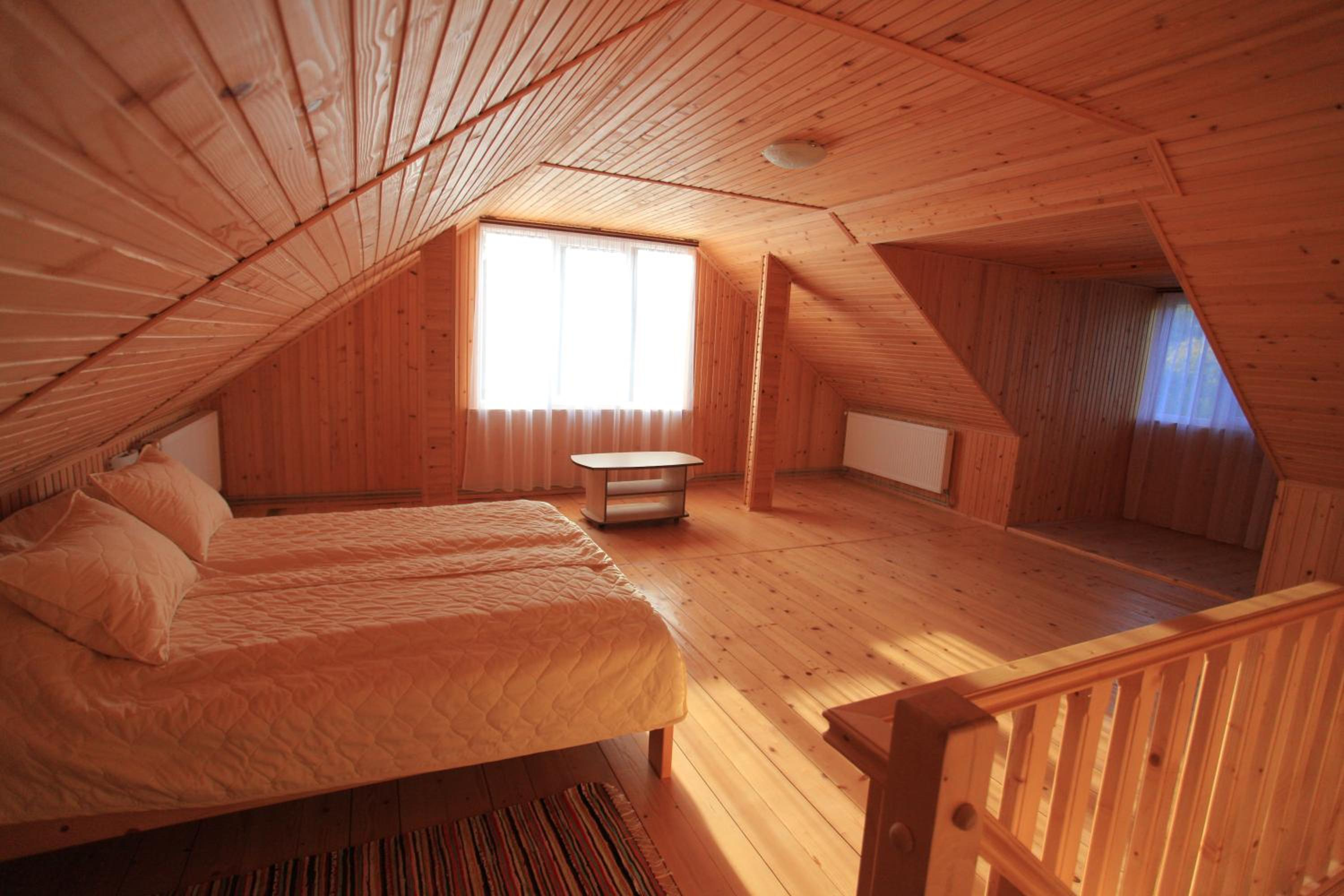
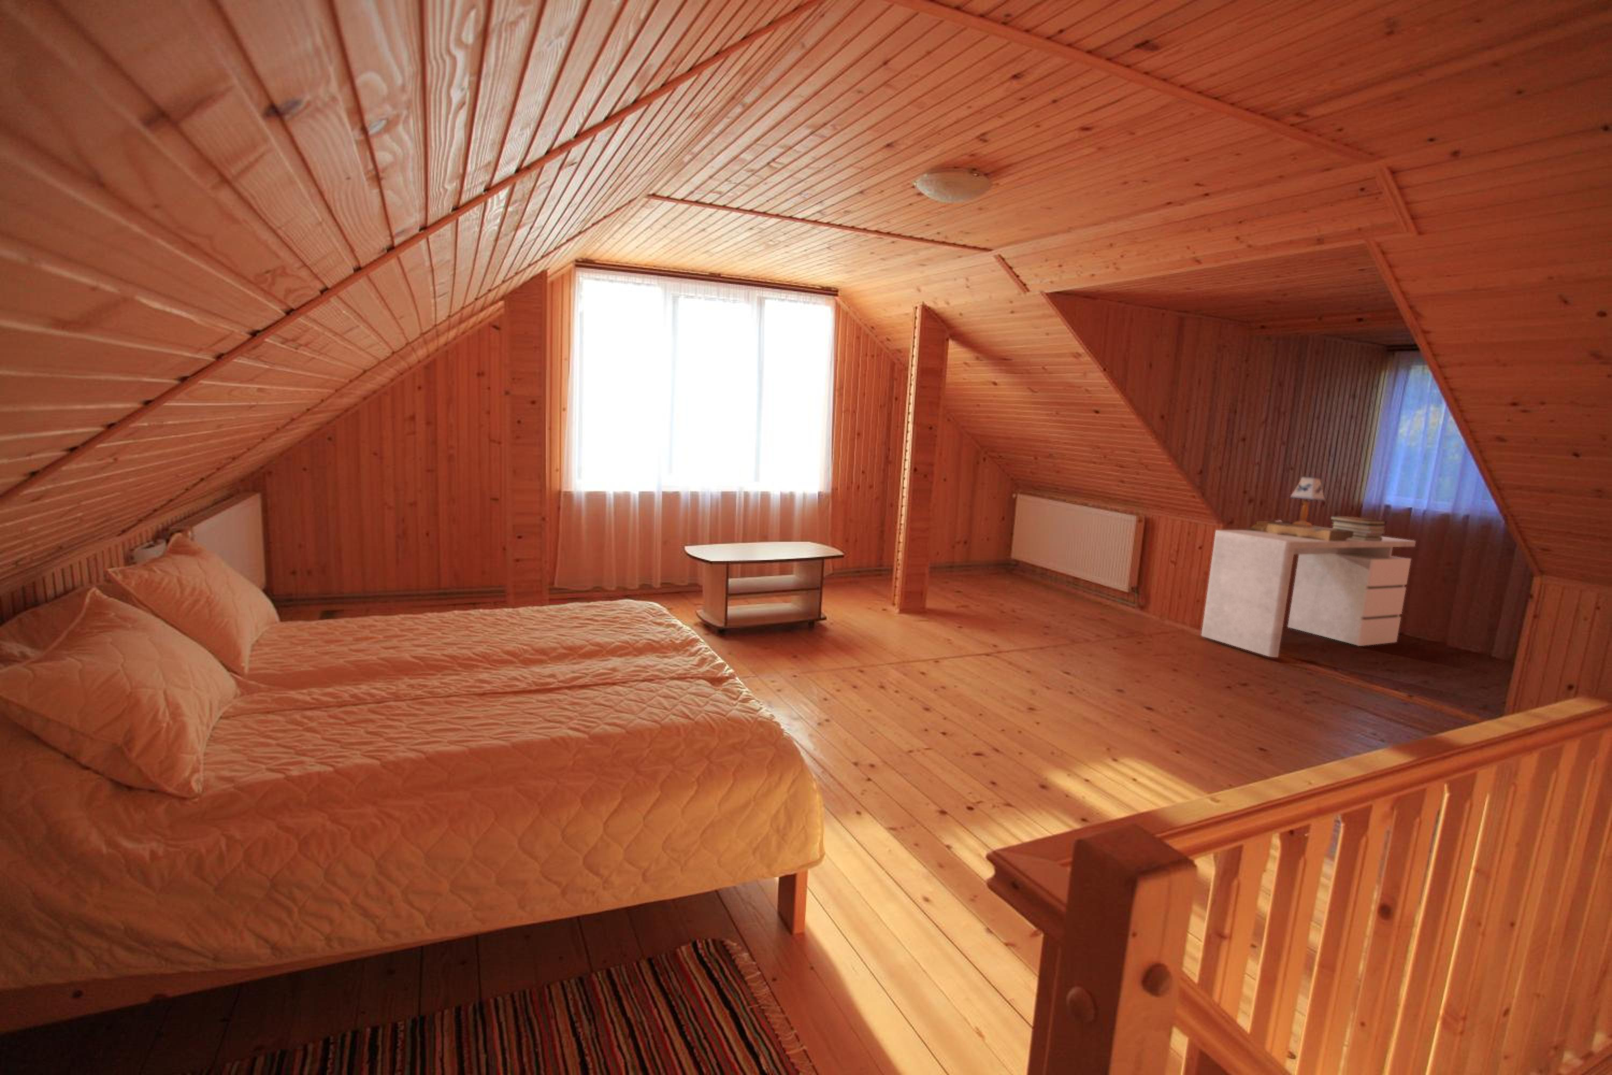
+ table lamp [1245,475,1354,541]
+ book stack [1329,515,1388,541]
+ desk [1201,529,1416,657]
